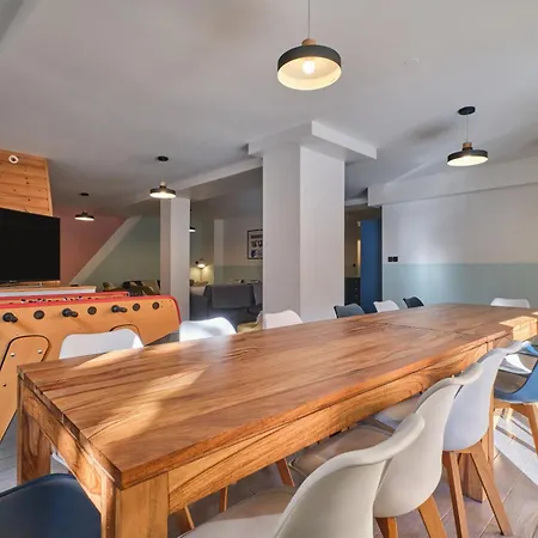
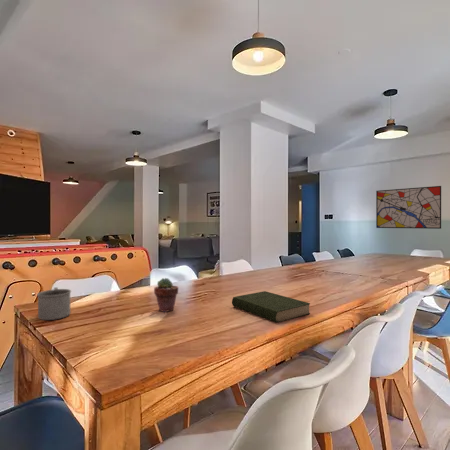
+ wall art [375,185,442,230]
+ potted succulent [153,277,179,313]
+ mug [36,286,72,321]
+ book [231,290,311,324]
